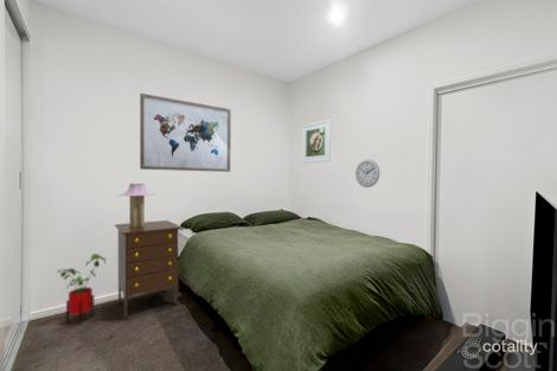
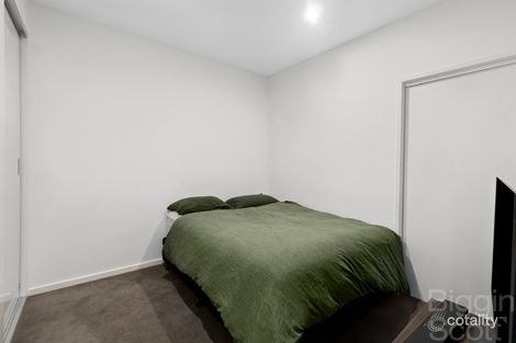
- dresser [114,219,184,320]
- wall clock [354,158,380,188]
- house plant [57,252,107,325]
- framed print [301,119,332,165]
- wall art [139,92,232,173]
- table lamp [119,183,156,226]
